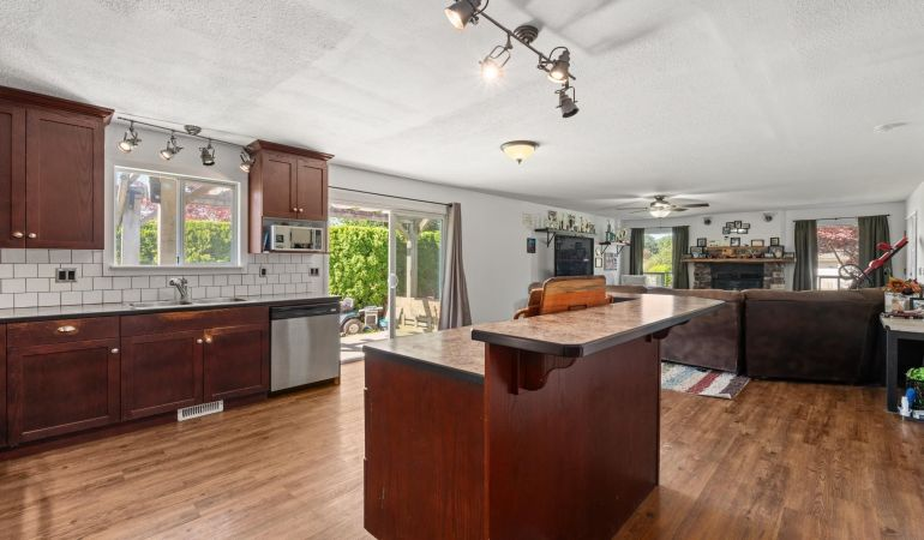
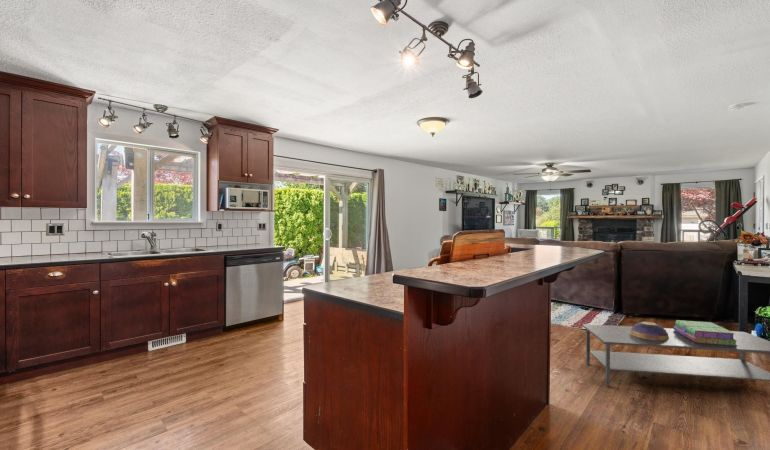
+ stack of books [673,319,738,346]
+ decorative bowl [630,321,669,340]
+ coffee table [581,323,770,388]
